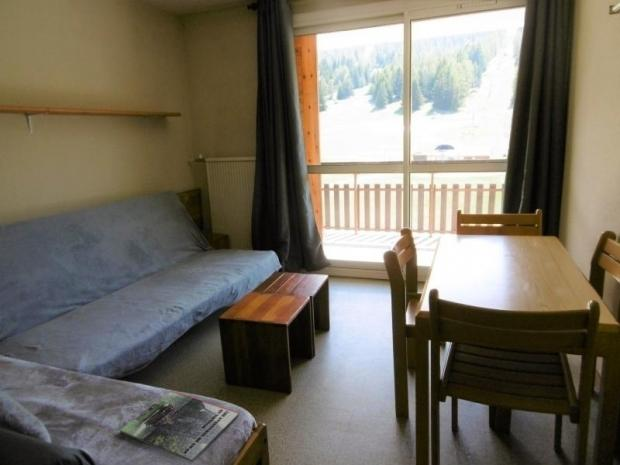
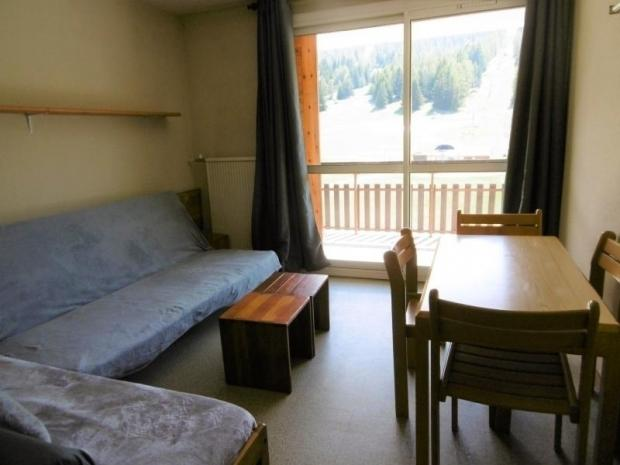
- magazine [119,390,240,463]
